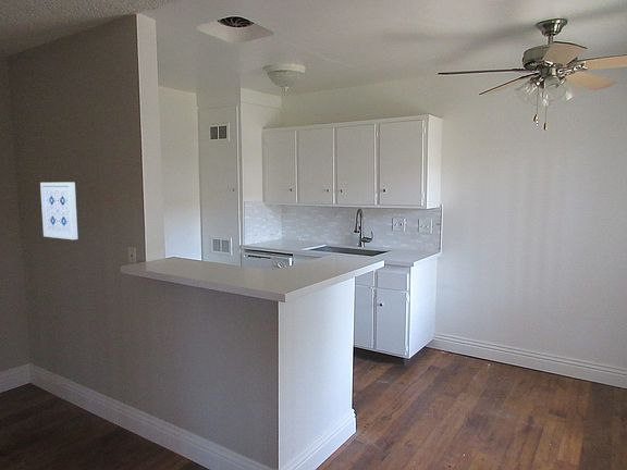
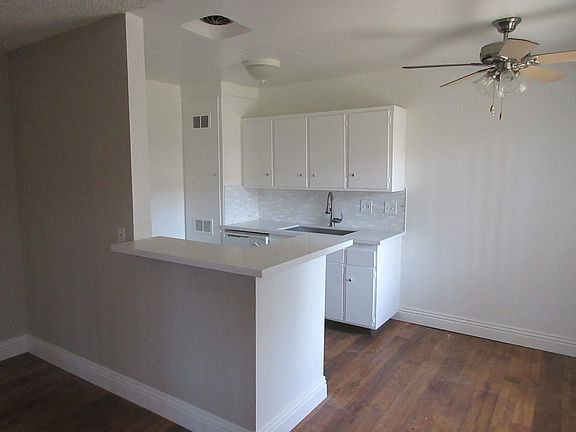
- wall art [39,182,78,240]
